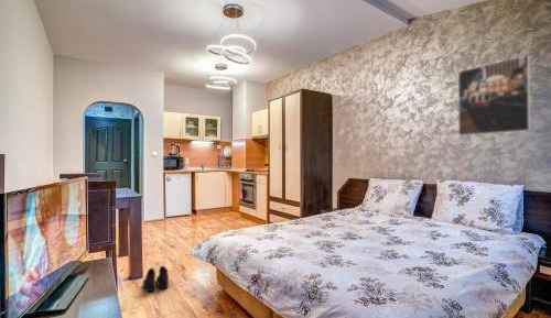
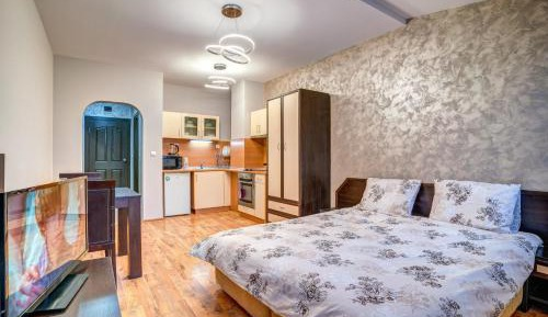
- boots [142,265,170,293]
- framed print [457,54,531,136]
